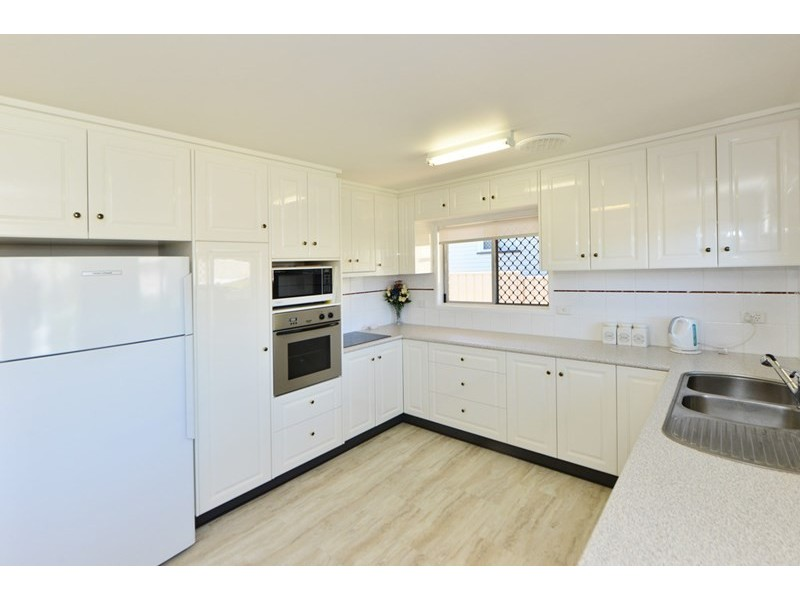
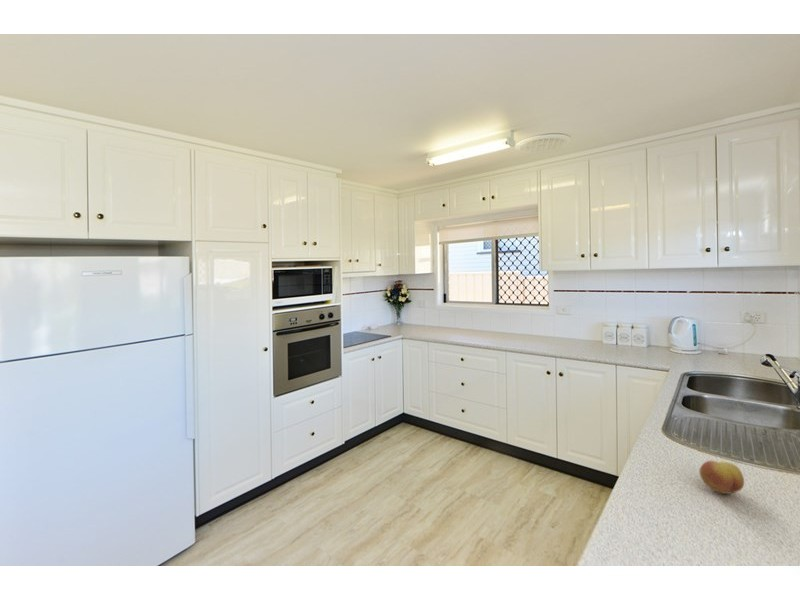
+ fruit [698,460,745,495]
